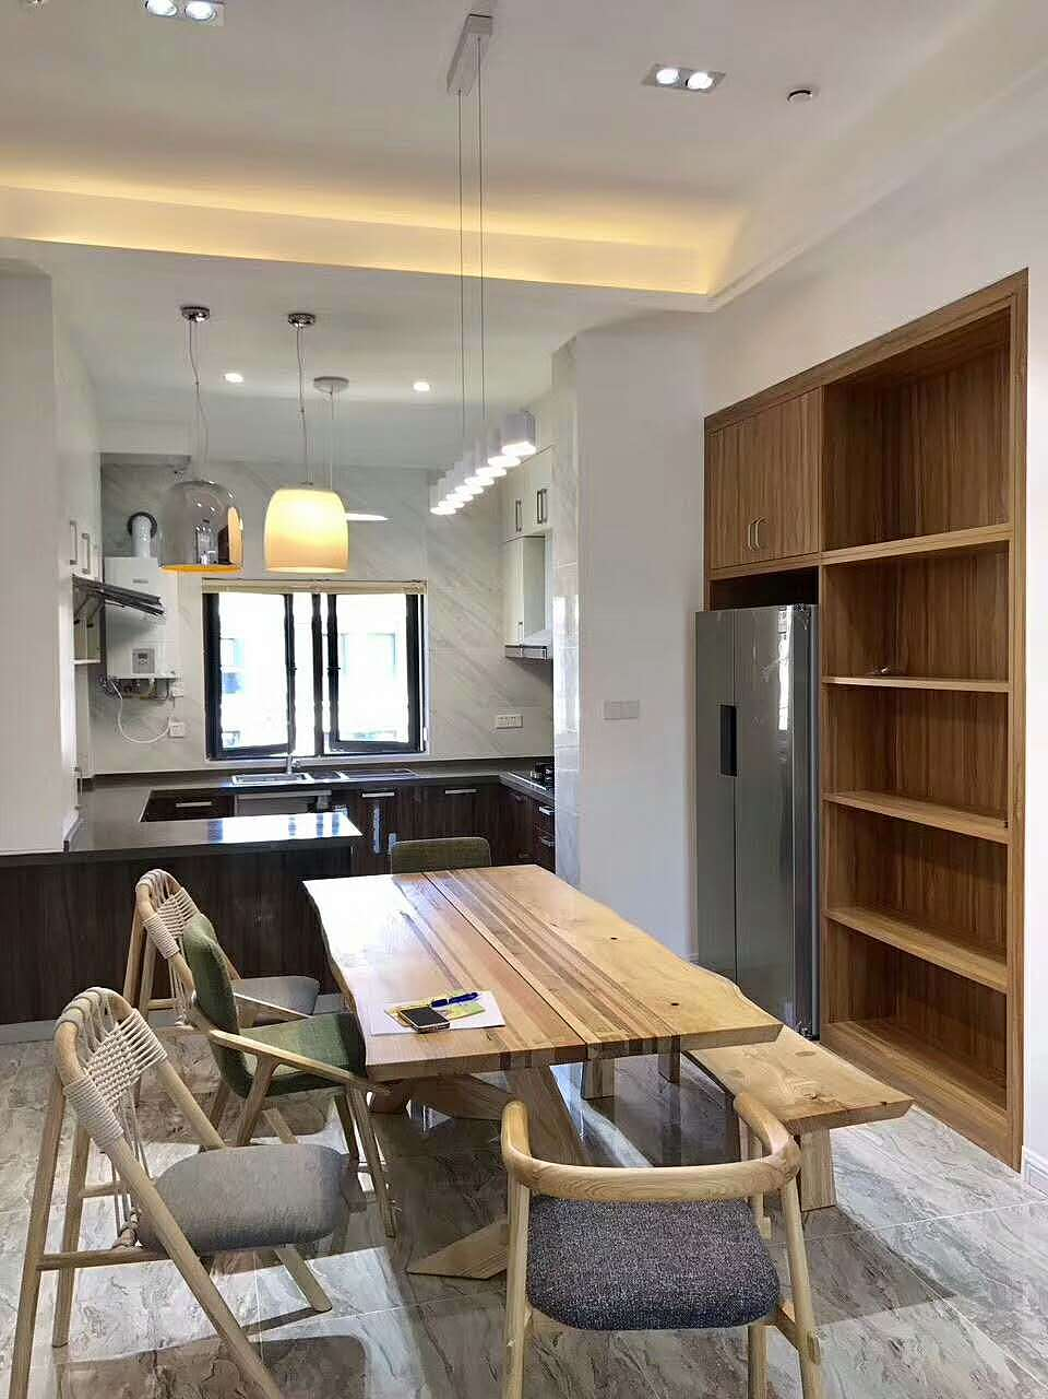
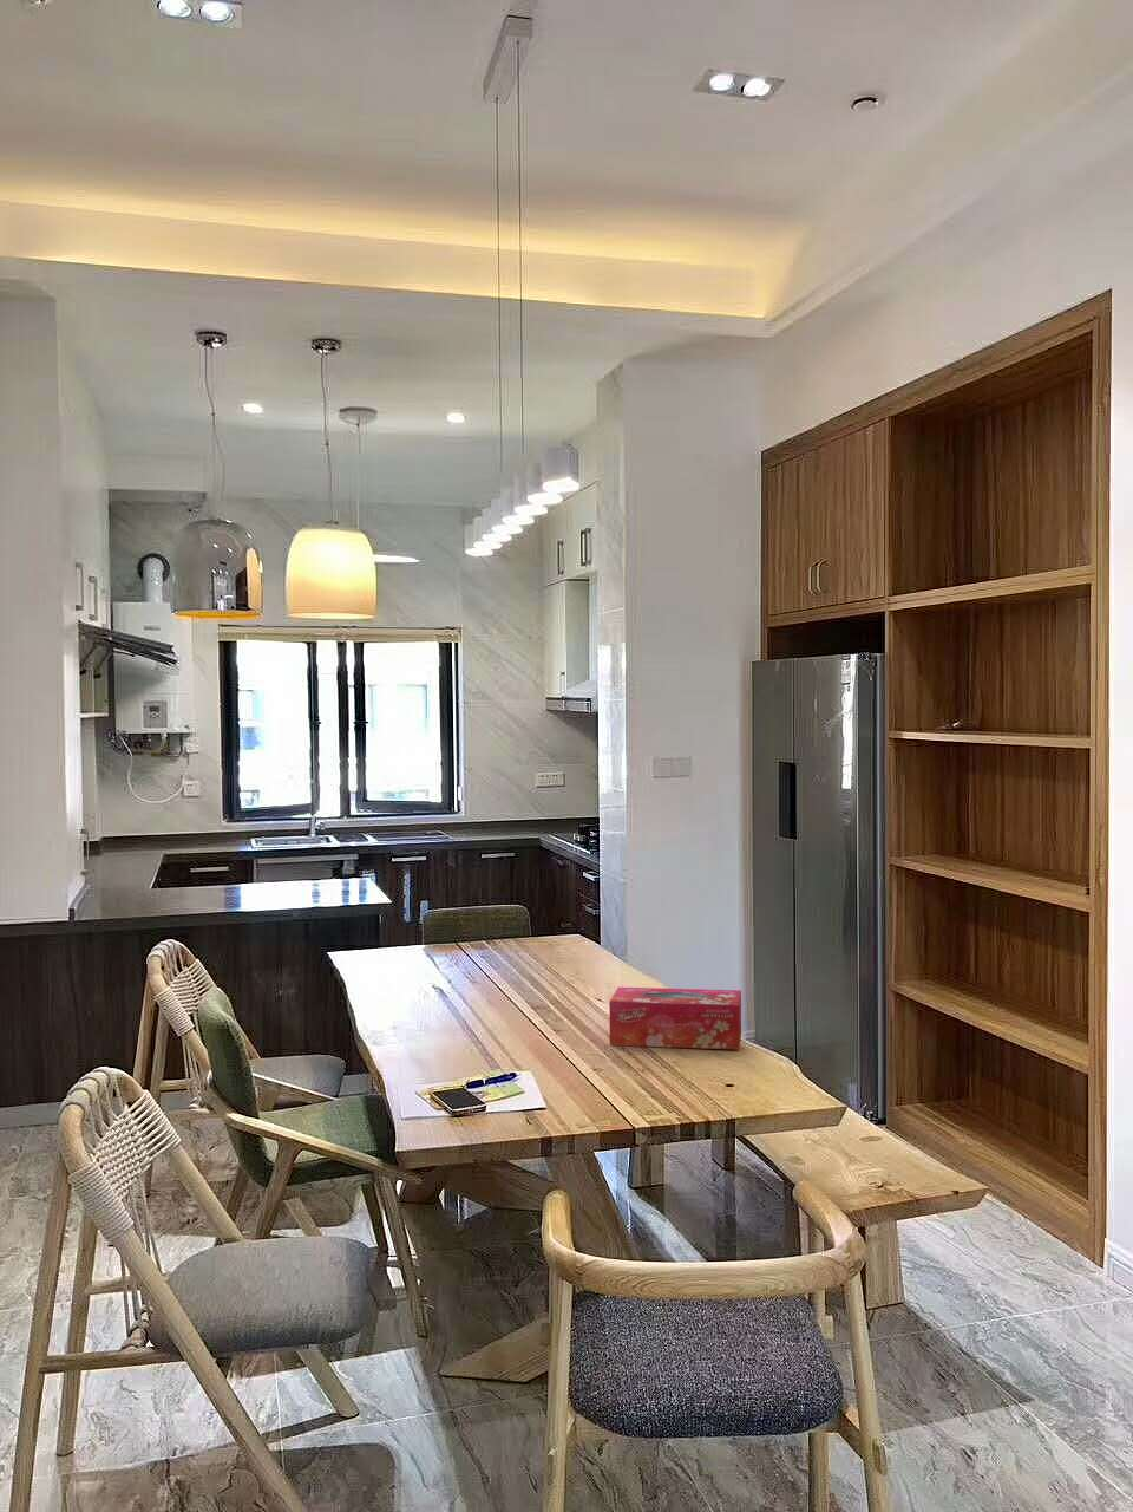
+ tissue box [608,986,743,1050]
